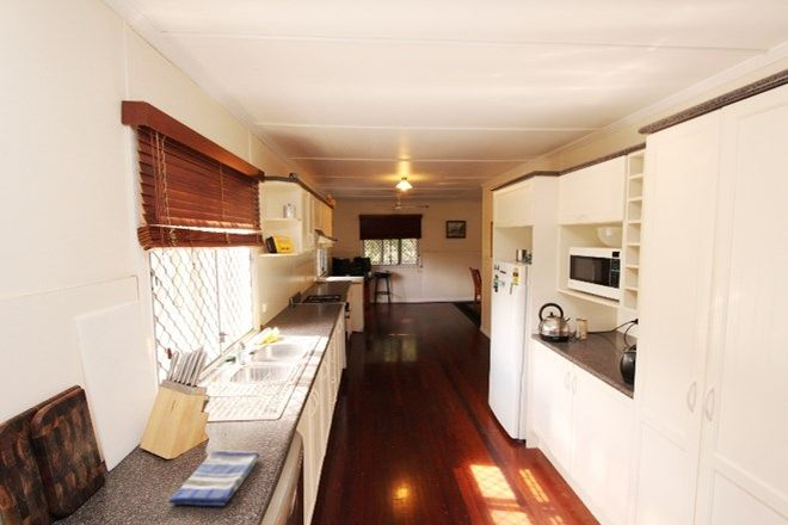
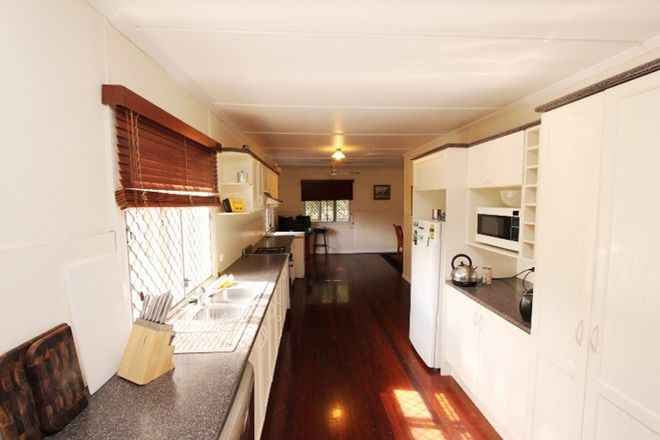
- dish towel [167,449,261,507]
